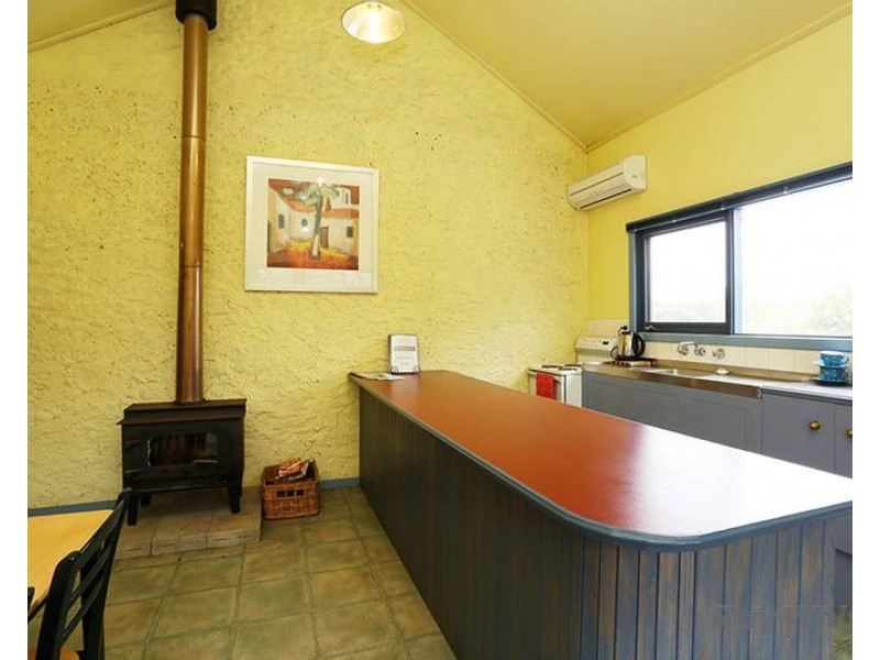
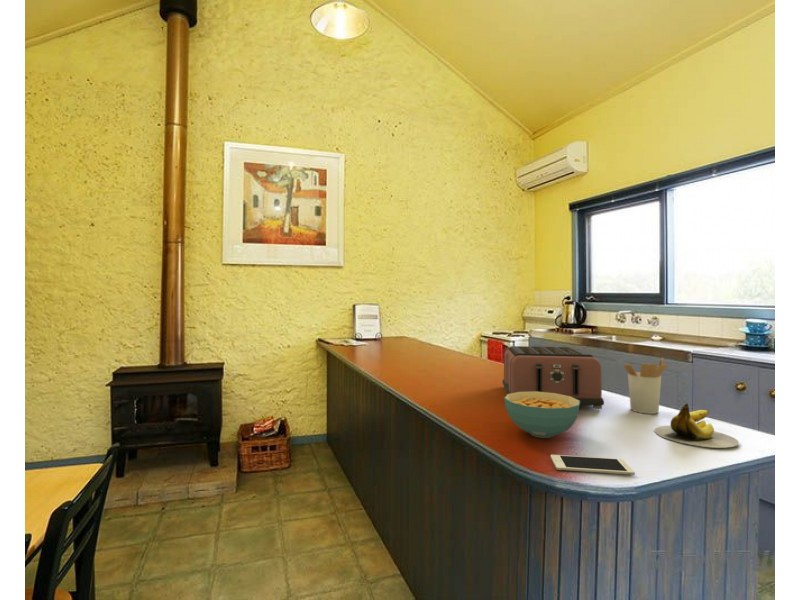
+ cereal bowl [503,391,580,439]
+ toaster [501,345,605,410]
+ banana [653,402,740,449]
+ cell phone [550,454,636,476]
+ utensil holder [622,357,668,415]
